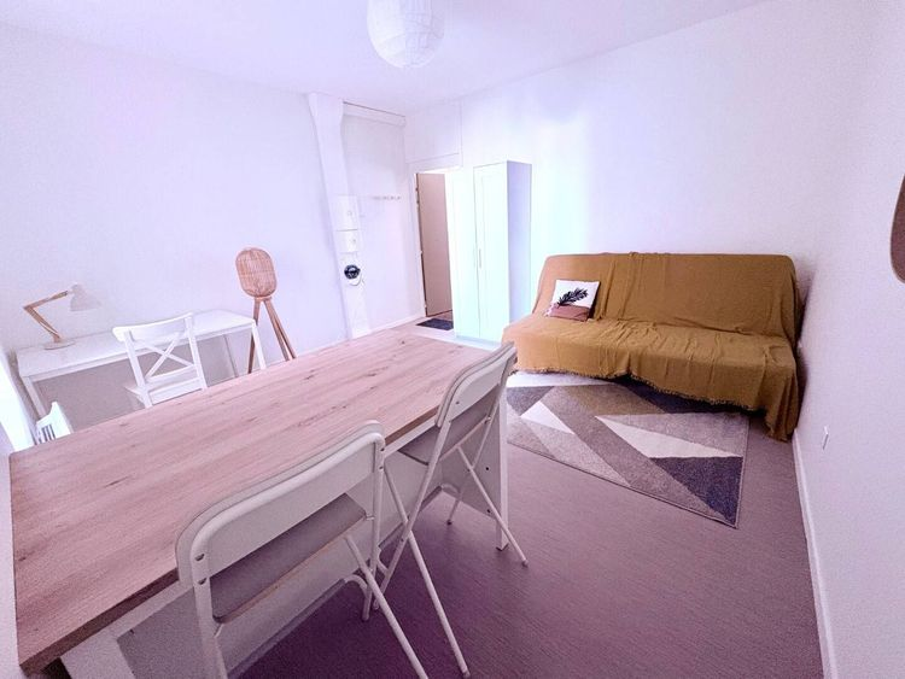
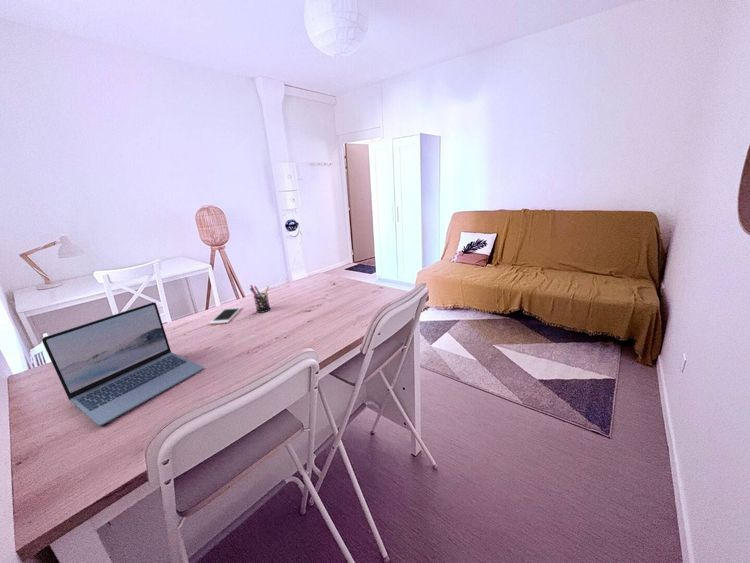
+ cell phone [208,306,242,325]
+ laptop [41,301,205,427]
+ pen holder [249,284,271,314]
